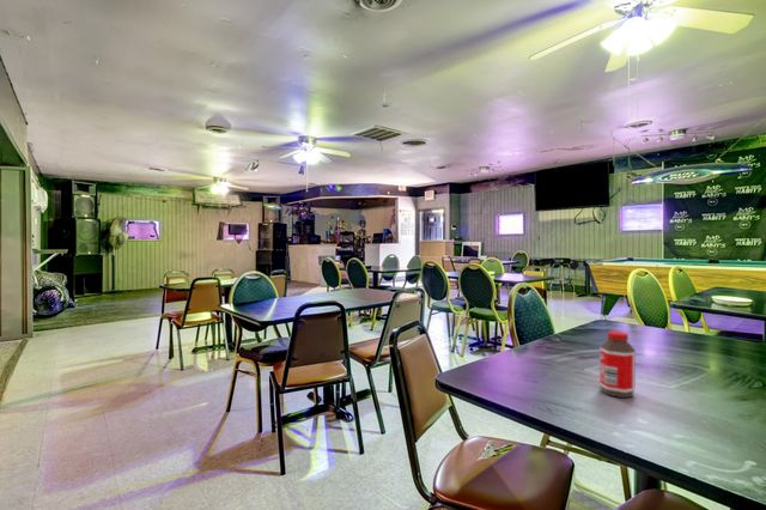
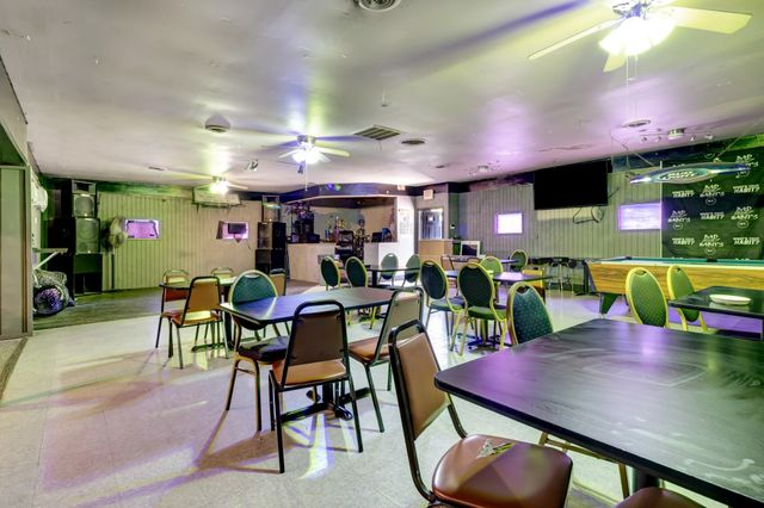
- bottle [598,330,637,399]
